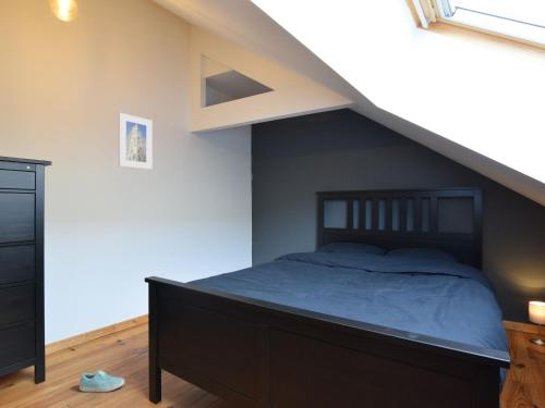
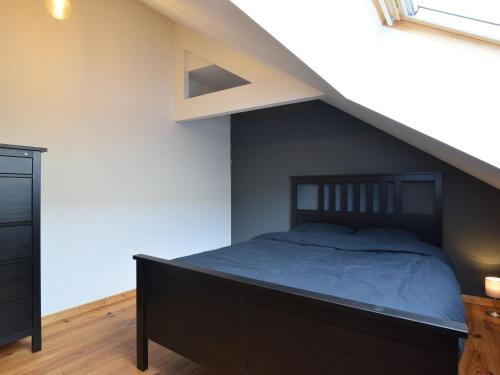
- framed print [118,112,154,171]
- sneaker [78,369,125,393]
